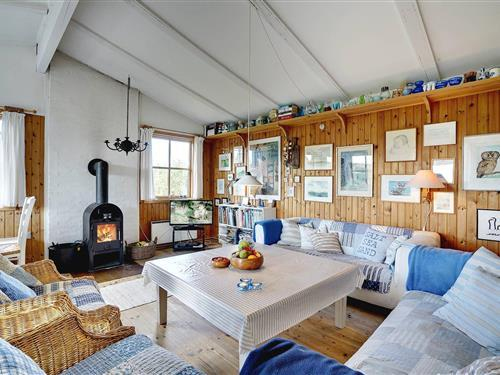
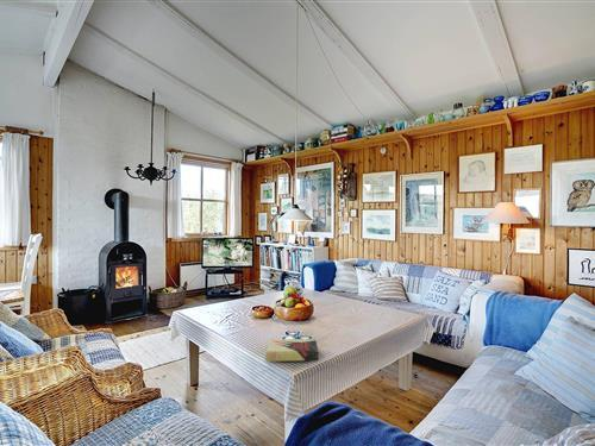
+ book [264,338,320,363]
